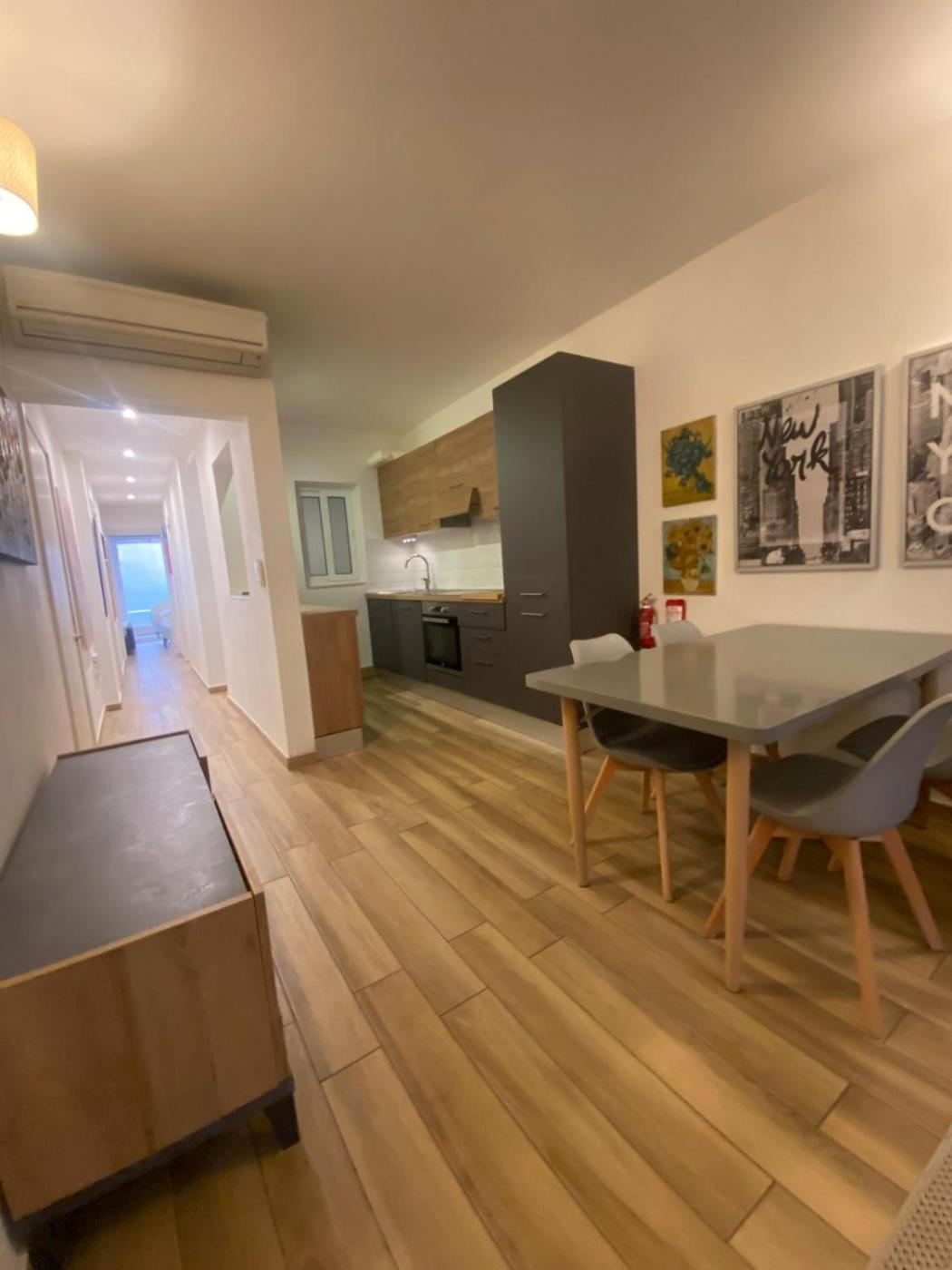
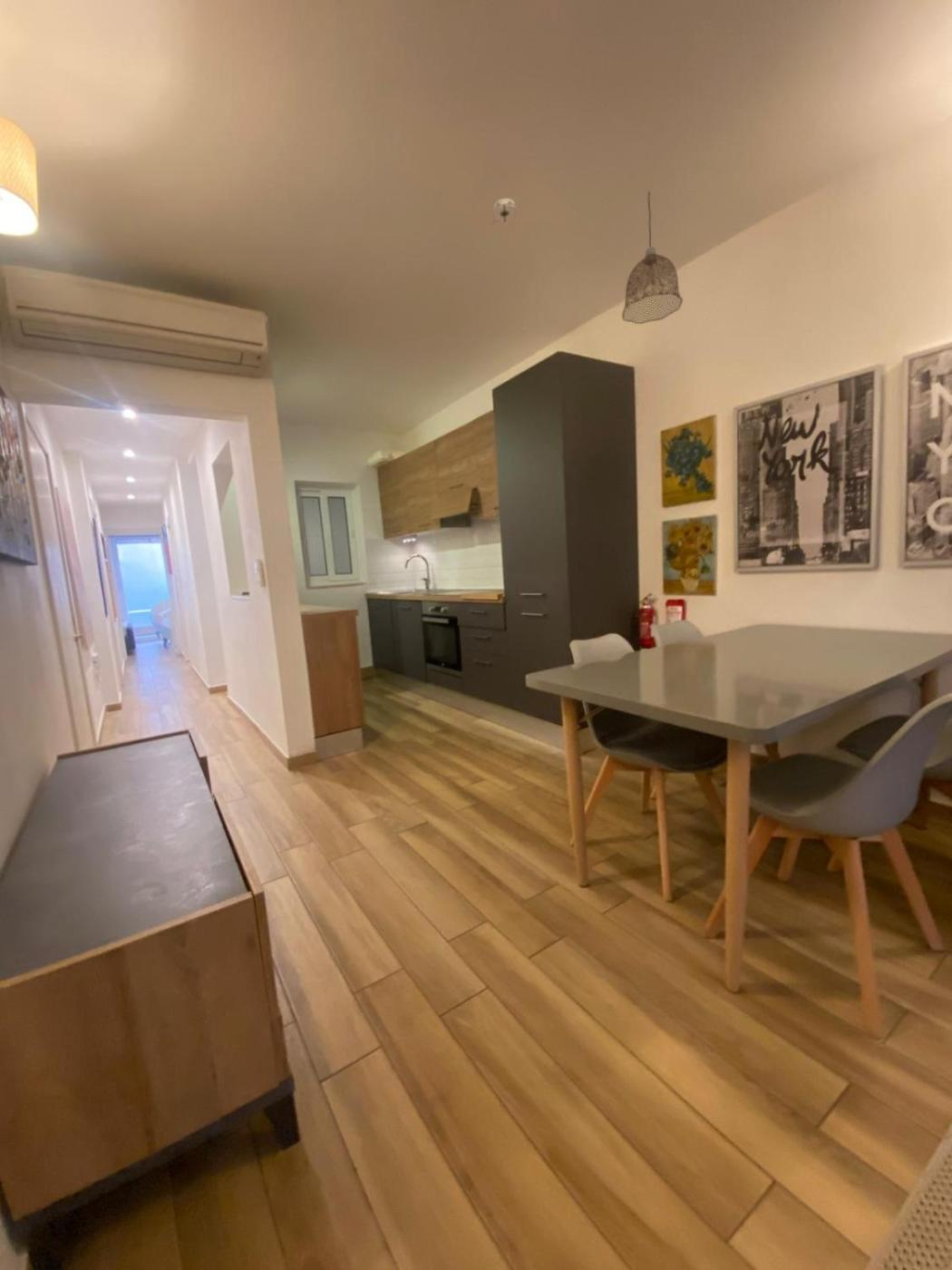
+ smoke detector [490,198,519,227]
+ pendant lamp [621,190,684,325]
